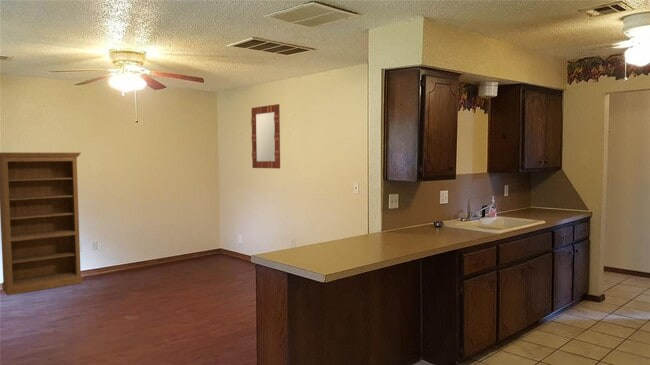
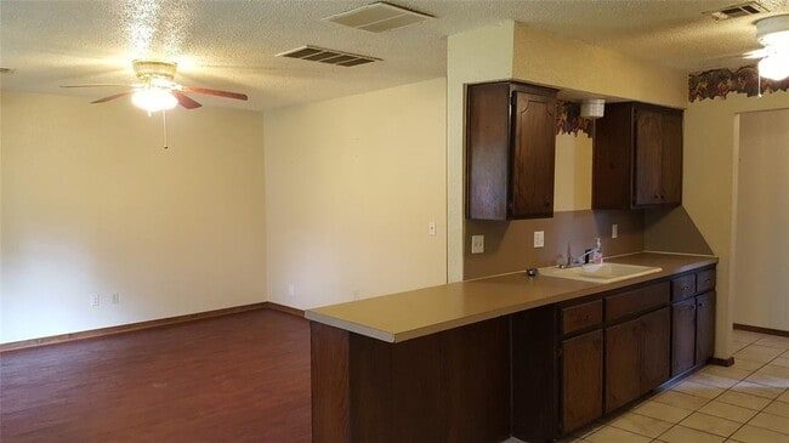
- bookshelf [0,151,83,296]
- home mirror [250,103,281,170]
